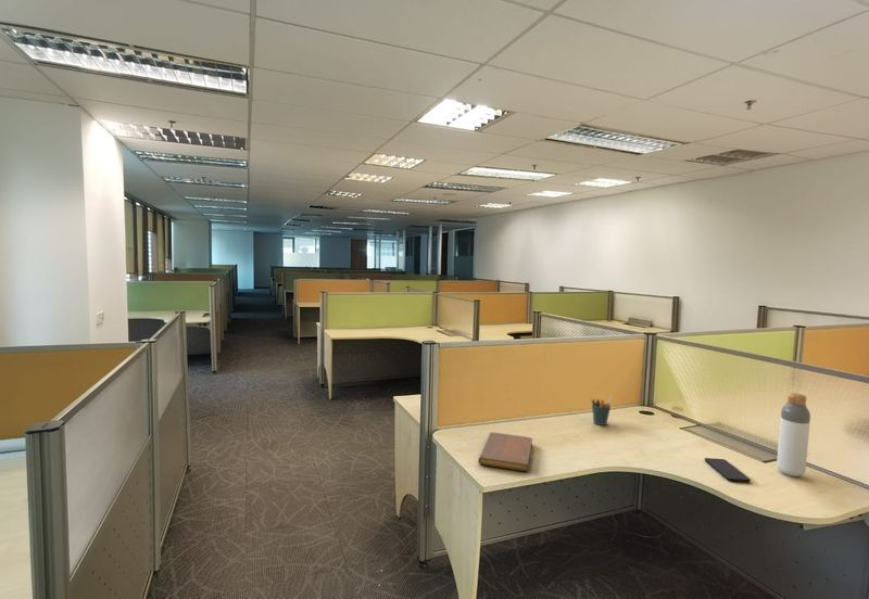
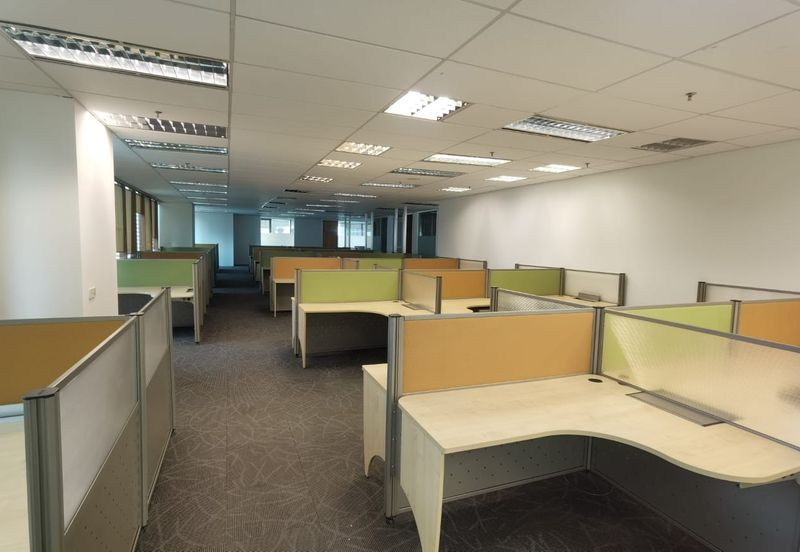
- pen holder [590,395,613,426]
- notebook [478,431,533,472]
- smartphone [704,457,752,483]
- bottle [776,392,811,477]
